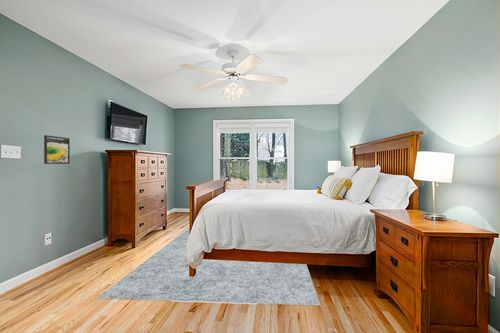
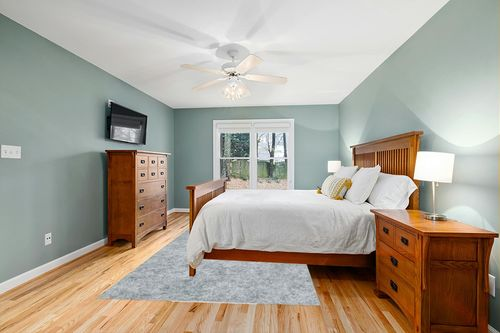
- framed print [43,134,71,165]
